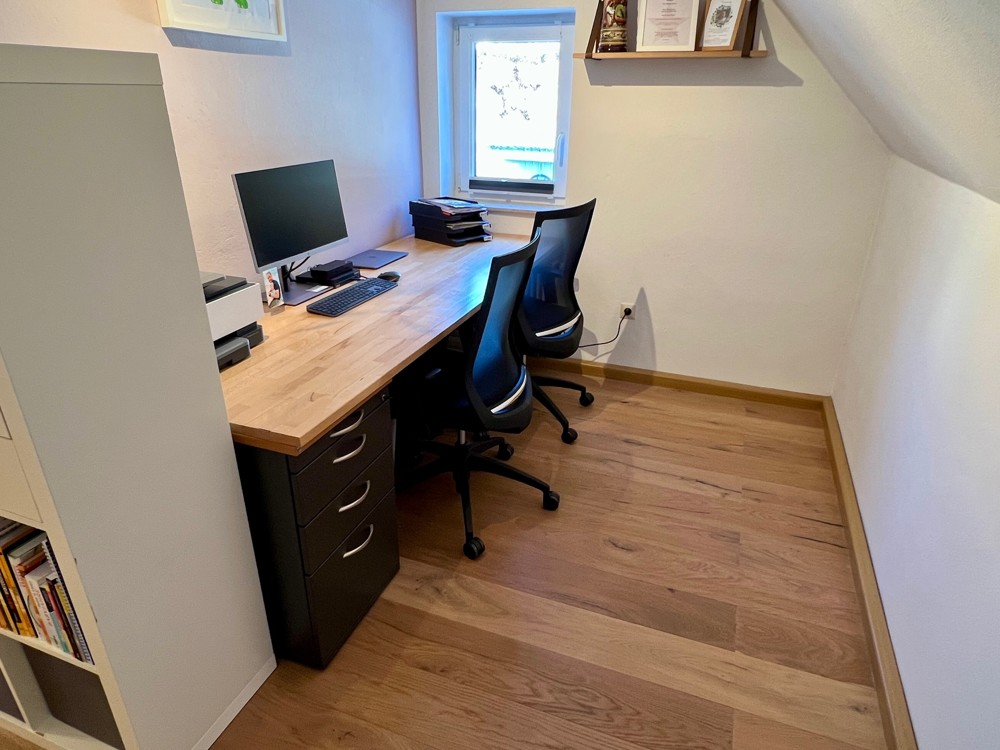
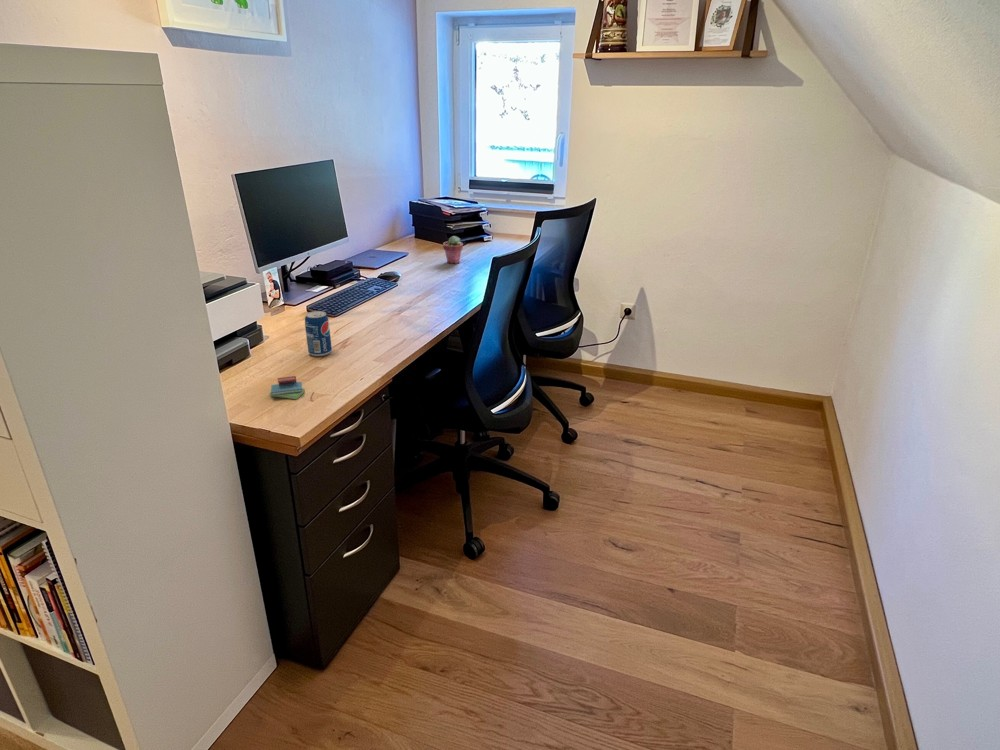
+ beverage can [304,310,333,357]
+ sticky notes [269,375,306,400]
+ potted succulent [442,235,464,264]
